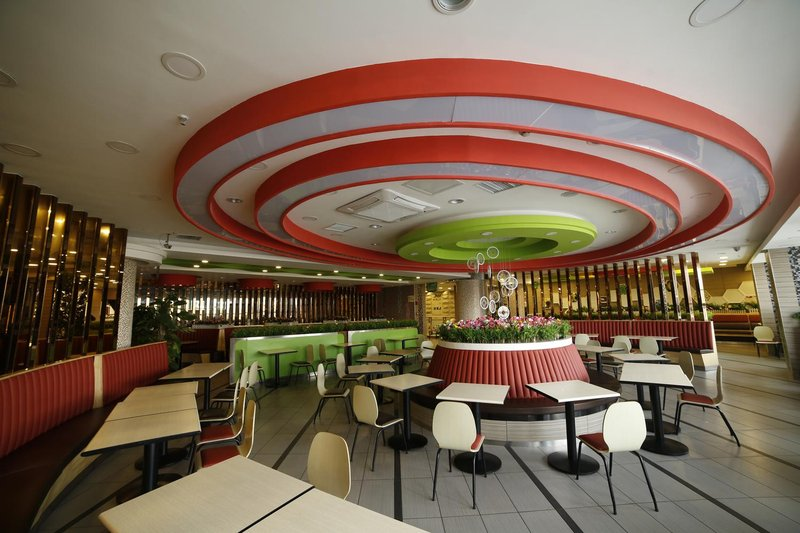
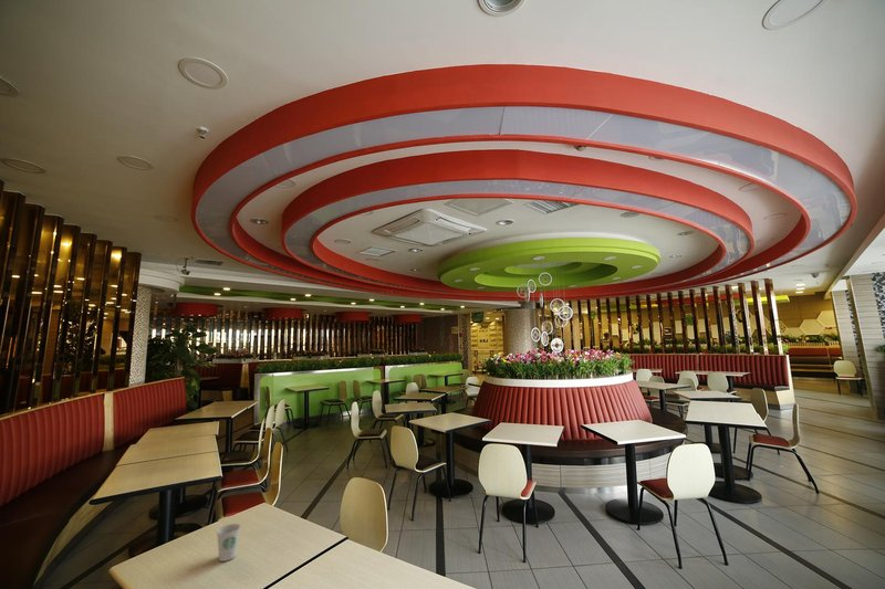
+ paper cup [216,523,242,562]
